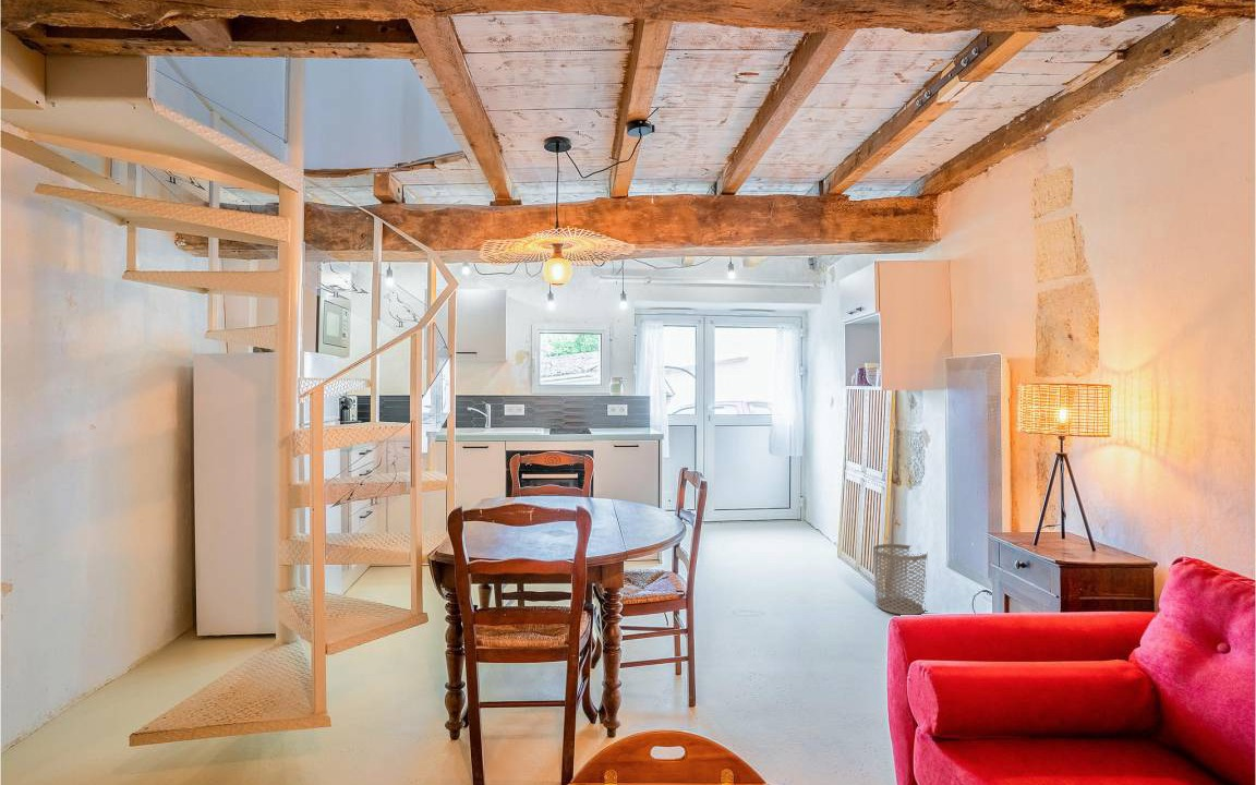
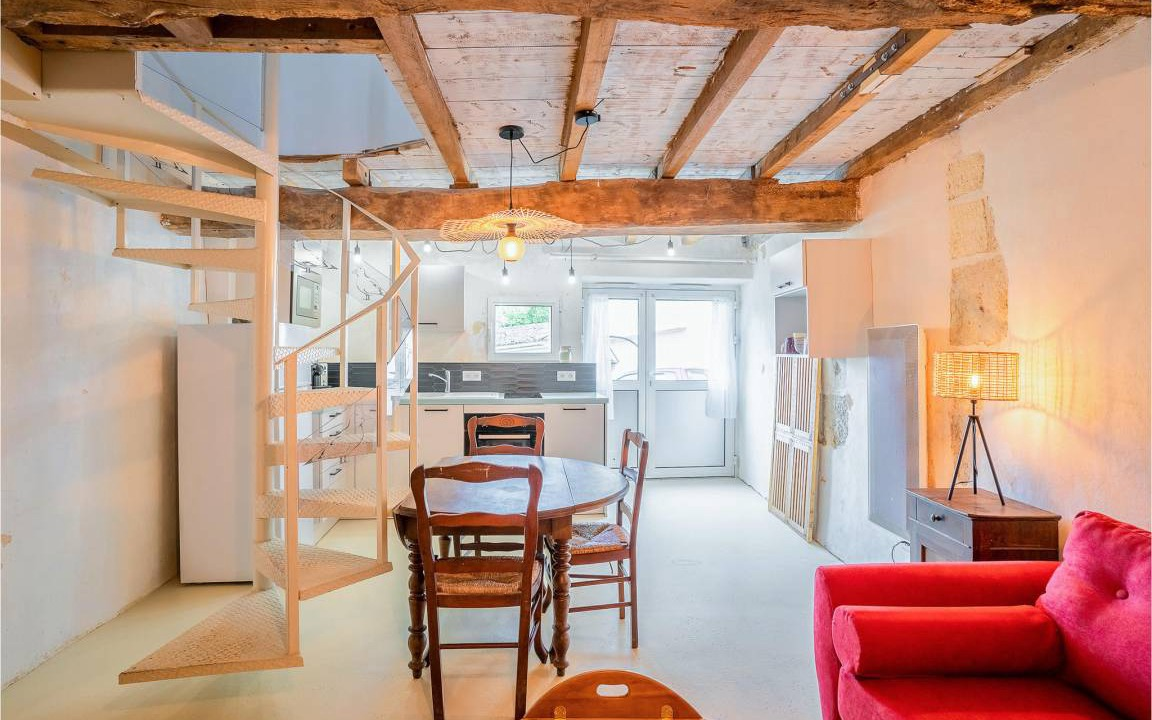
- waste bin [872,543,928,616]
